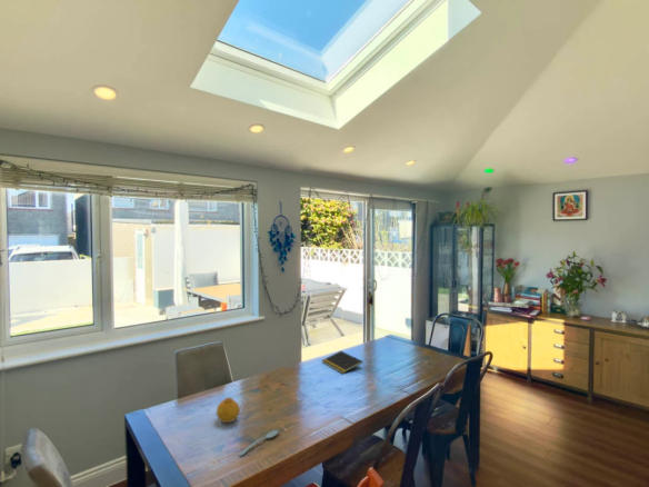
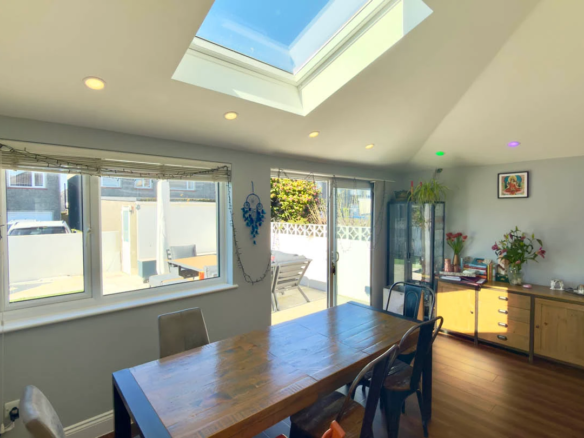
- spoon [238,429,279,457]
- notepad [321,350,363,375]
- fruit [216,397,241,424]
